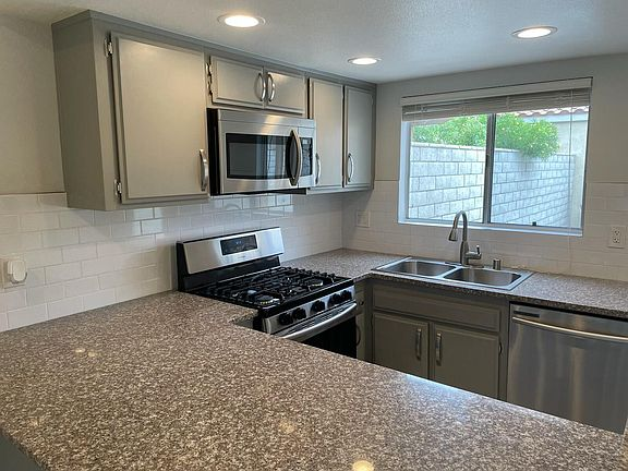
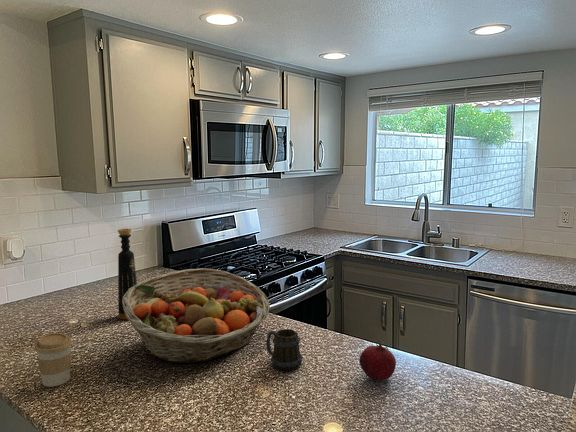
+ coffee cup [34,332,73,388]
+ fruit [358,340,397,381]
+ mug [265,328,304,371]
+ fruit basket [122,267,271,364]
+ bottle [117,228,138,320]
